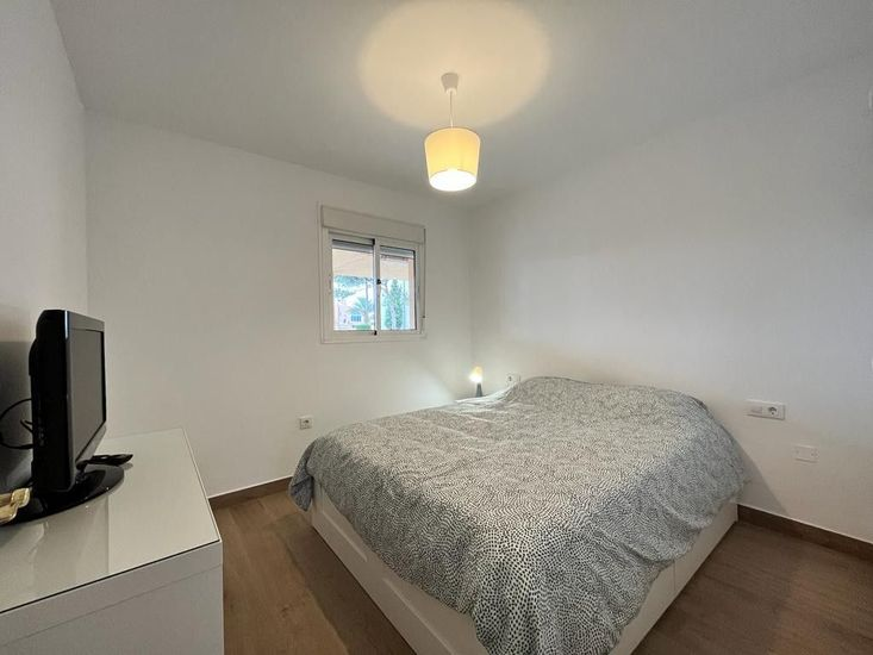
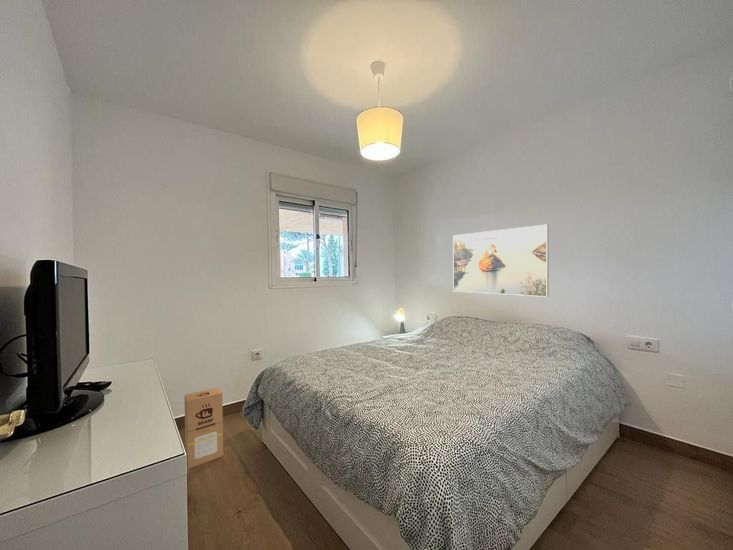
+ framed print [452,223,549,298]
+ cardboard box [183,386,224,470]
